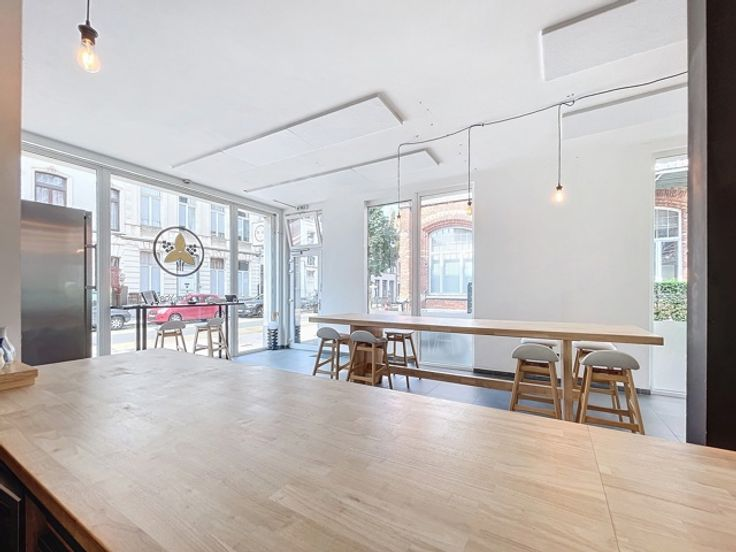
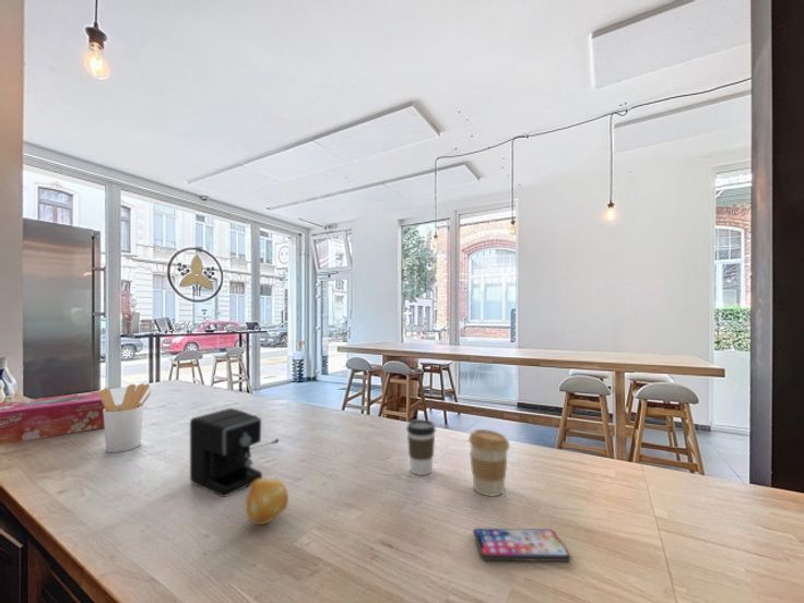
+ coffee maker [189,407,280,498]
+ fruit [245,477,289,525]
+ coffee cup [468,428,511,497]
+ utensil holder [98,382,152,453]
+ smartphone [472,528,571,563]
+ coffee cup [405,418,437,476]
+ tissue box [0,391,105,445]
